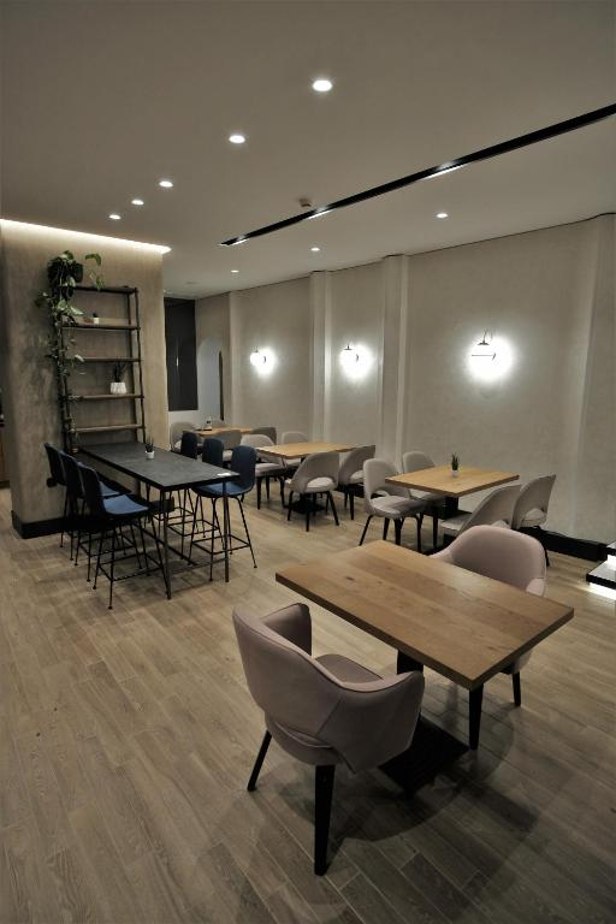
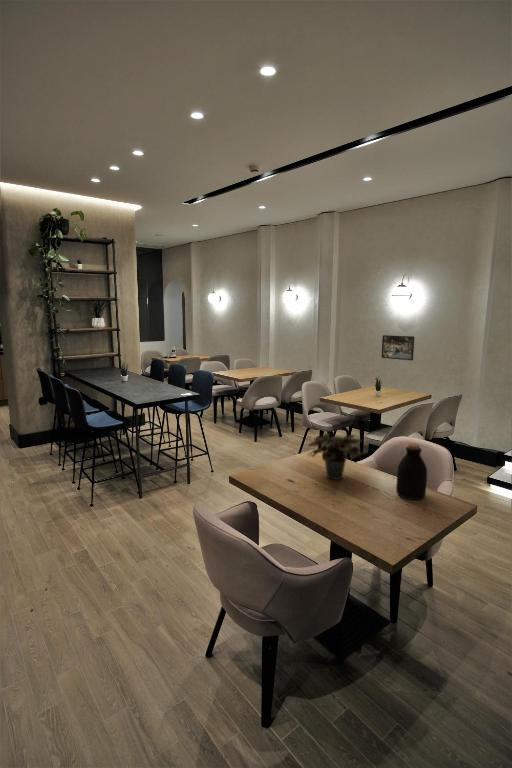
+ potted plant [302,432,365,481]
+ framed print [380,334,415,361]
+ bottle [395,442,428,501]
